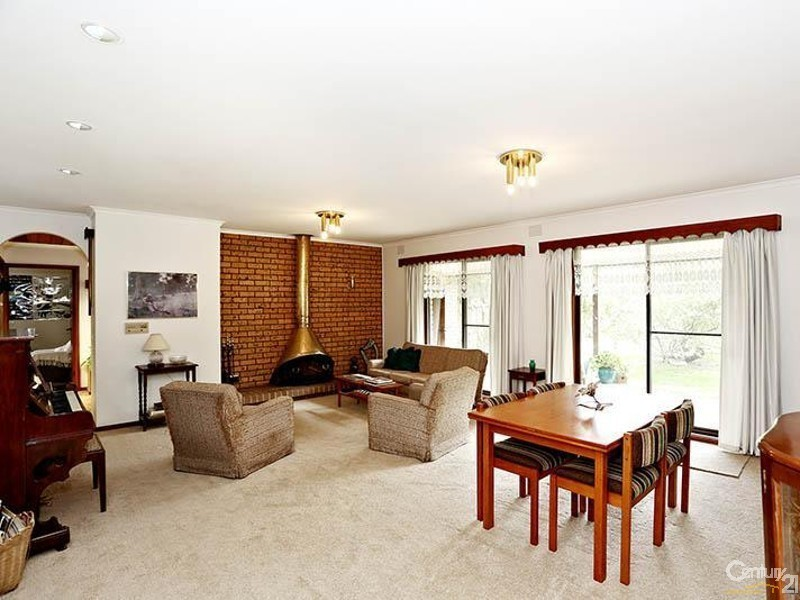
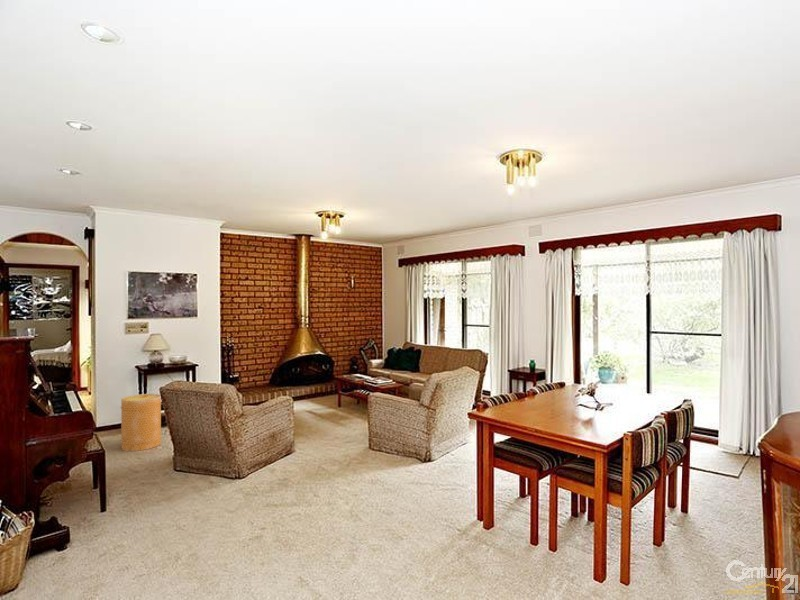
+ basket [120,393,163,452]
